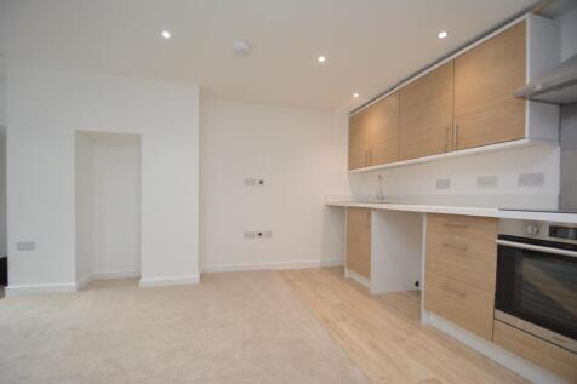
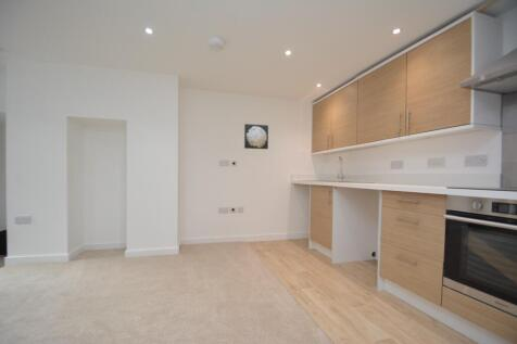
+ wall art [243,123,269,150]
